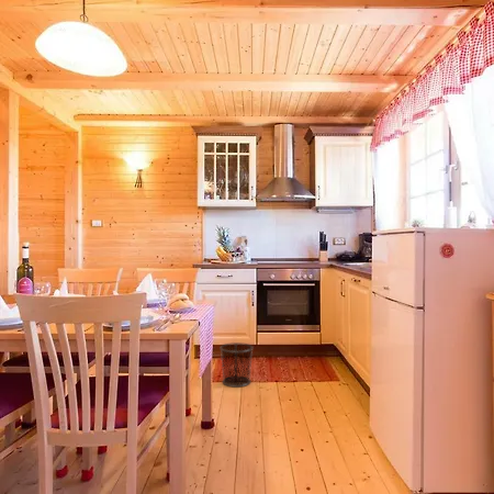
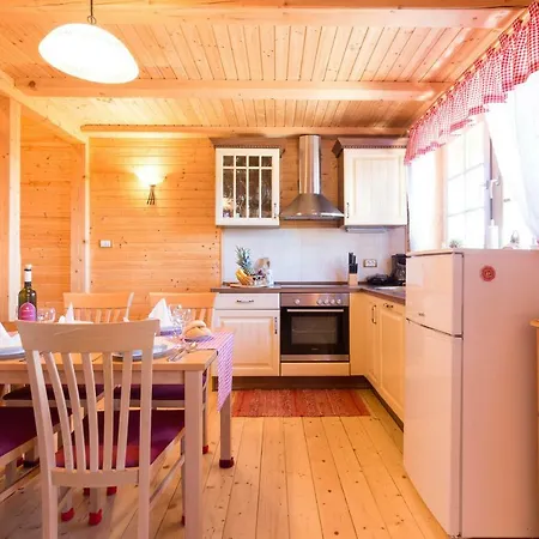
- waste bin [220,341,255,389]
